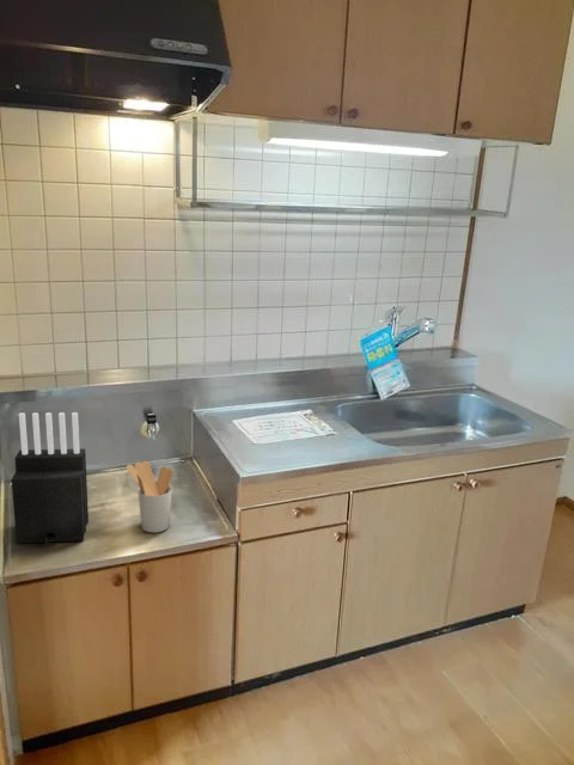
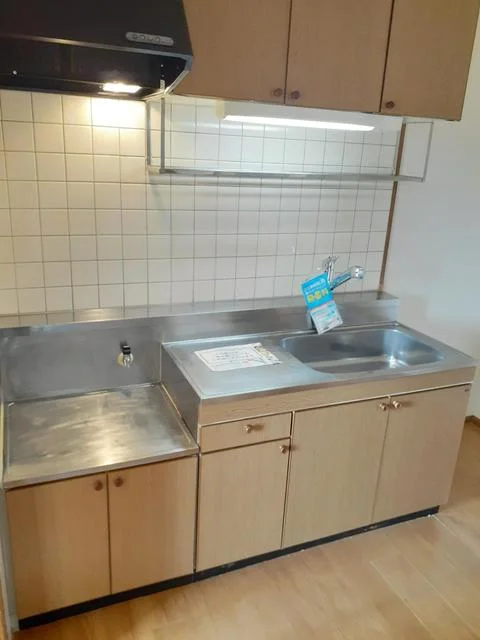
- knife block [11,411,90,547]
- utensil holder [126,460,175,533]
